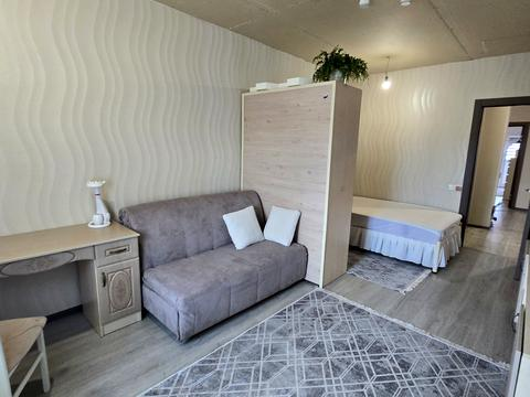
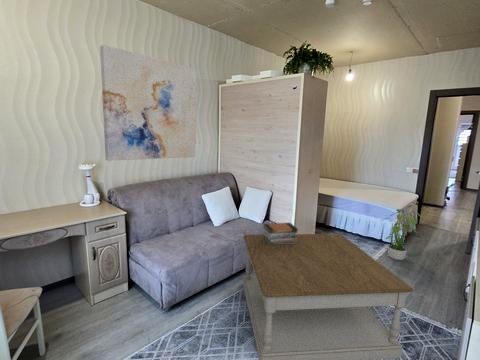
+ book stack [262,222,299,245]
+ wall art [99,44,197,162]
+ coffee table [242,233,414,360]
+ potted plant [380,208,423,261]
